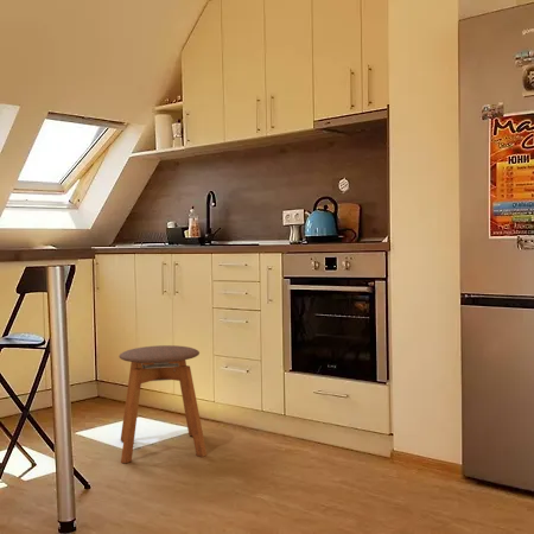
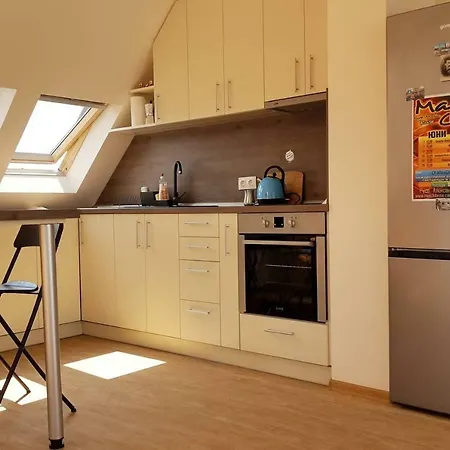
- stool [117,344,208,464]
